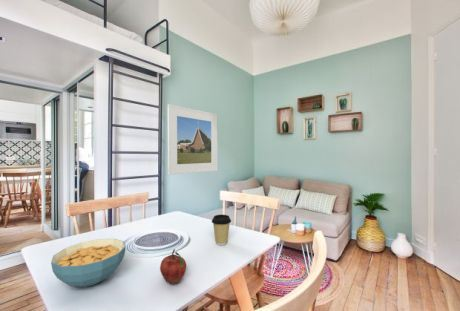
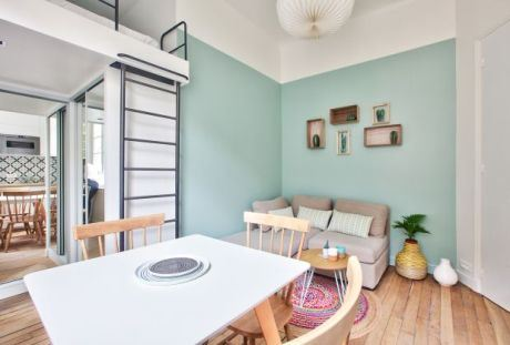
- coffee cup [211,214,232,246]
- fruit [159,248,187,285]
- cereal bowl [50,238,127,288]
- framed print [167,104,218,176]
